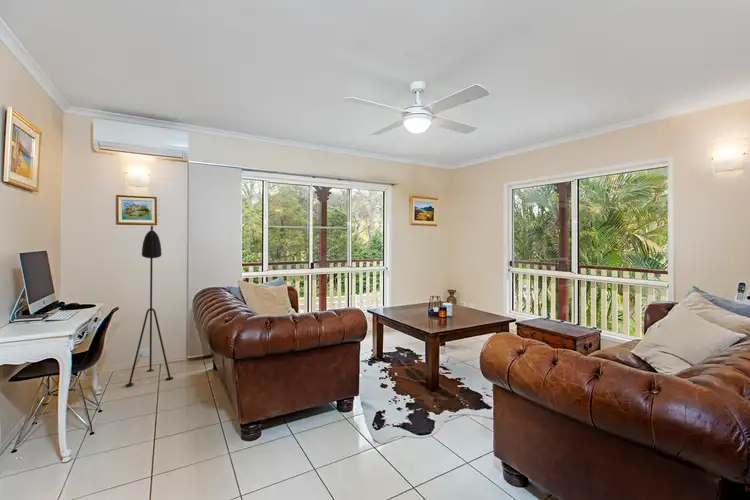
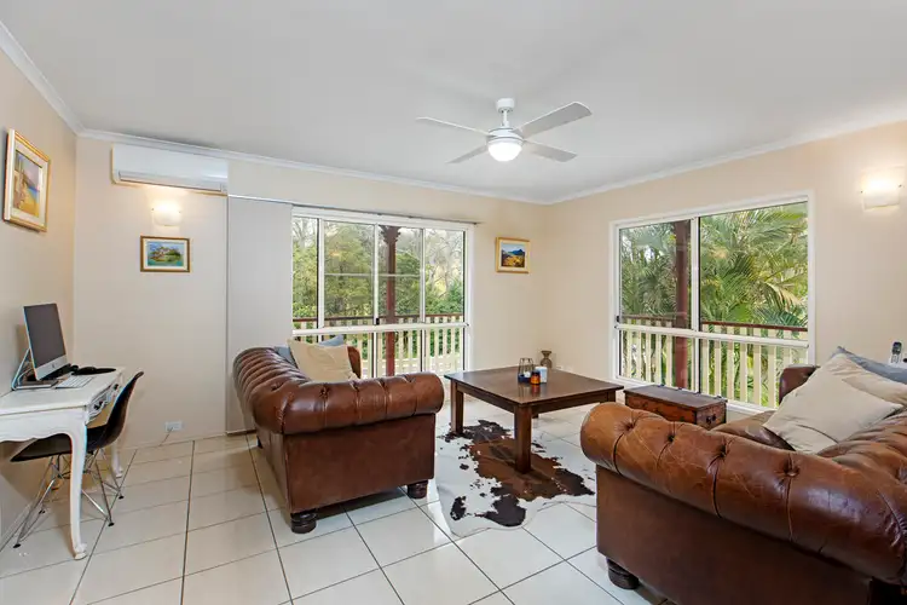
- floor lamp [125,224,174,387]
